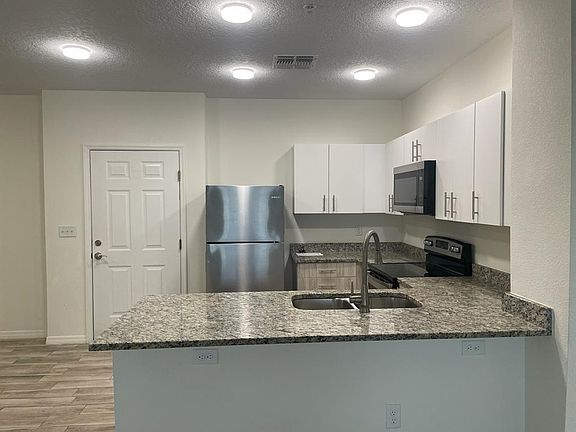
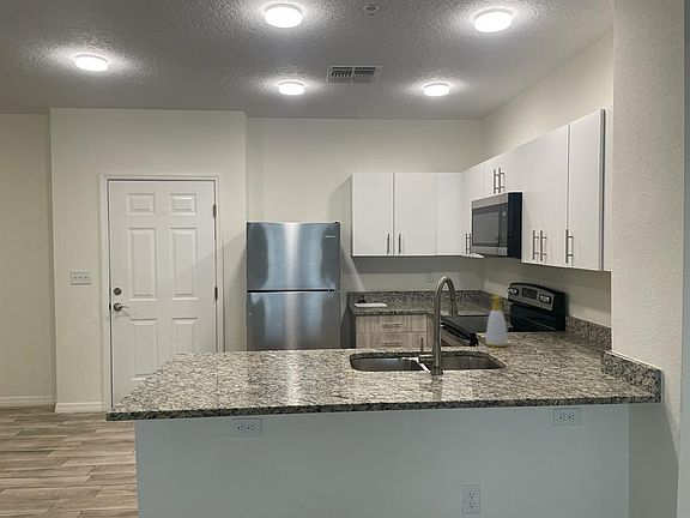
+ soap bottle [484,295,508,348]
